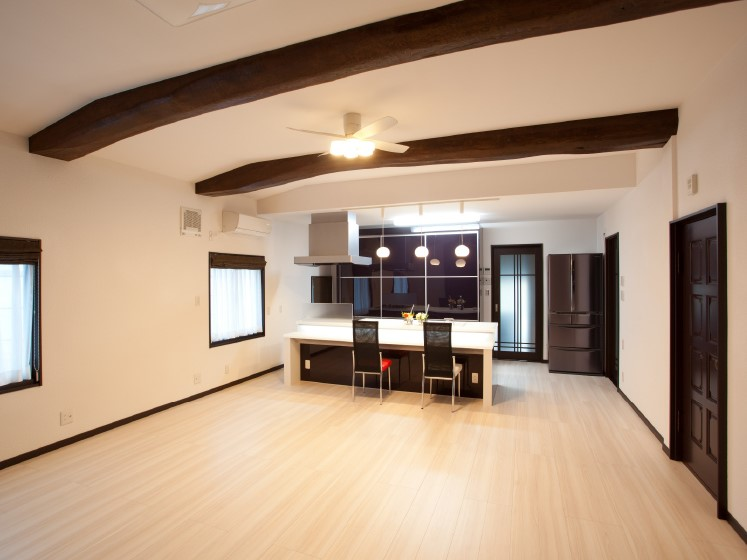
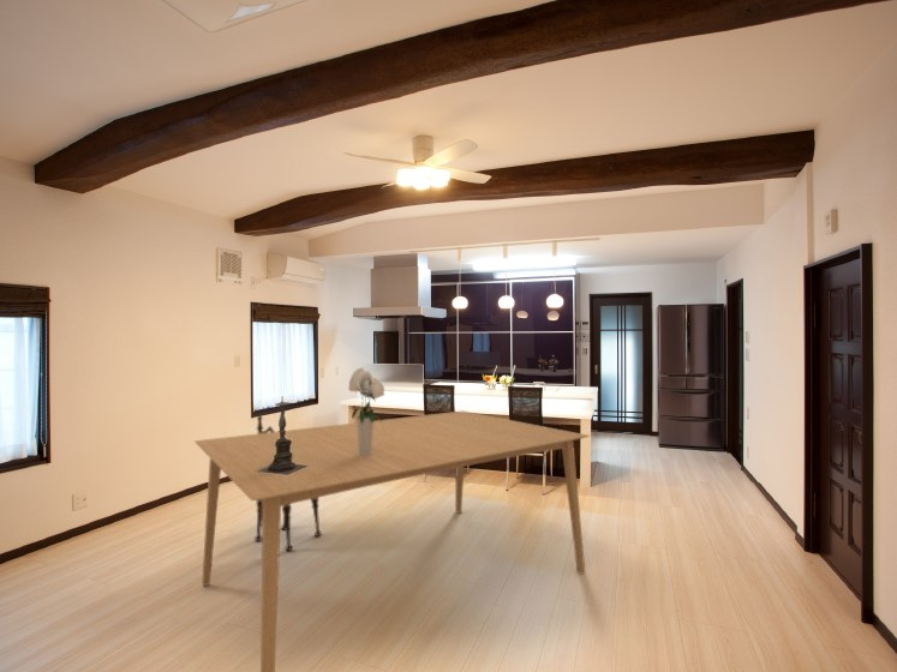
+ dining chair [253,414,323,552]
+ bouquet [347,366,385,457]
+ candle holder [256,397,310,475]
+ dining table [193,410,591,672]
